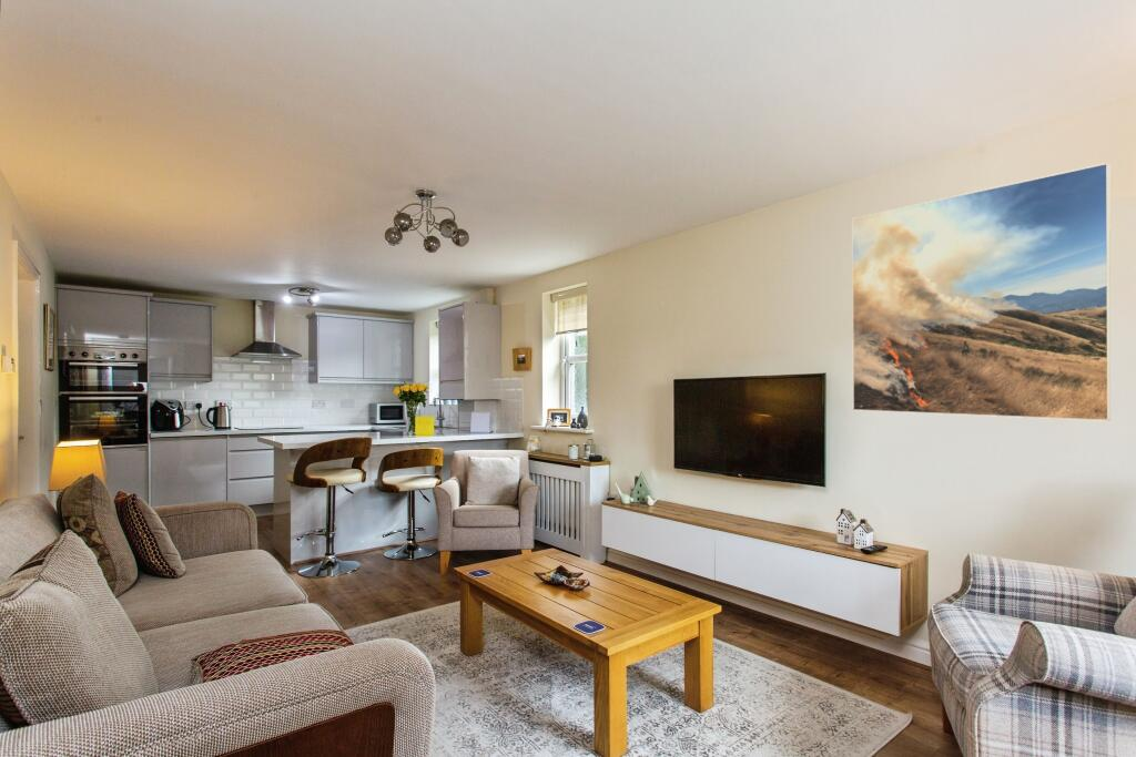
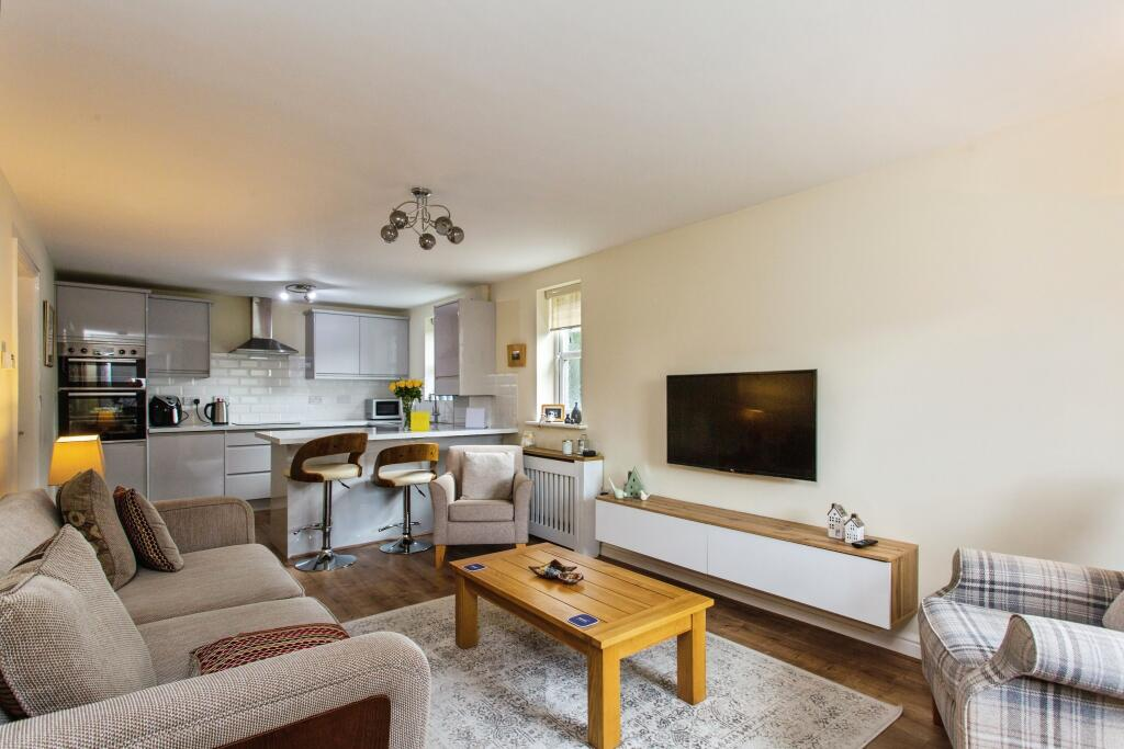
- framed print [851,162,1112,422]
